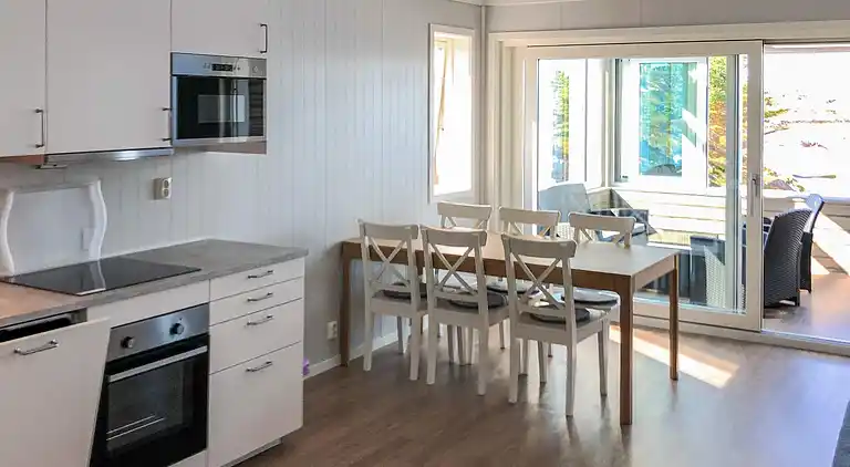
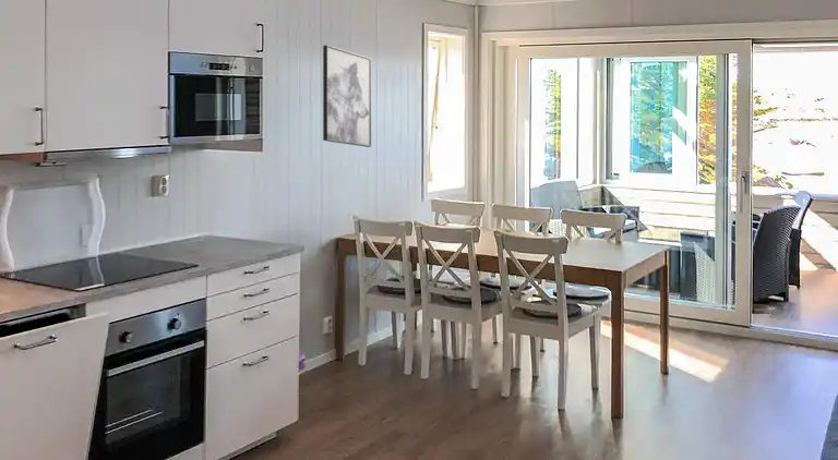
+ wall art [322,44,372,148]
